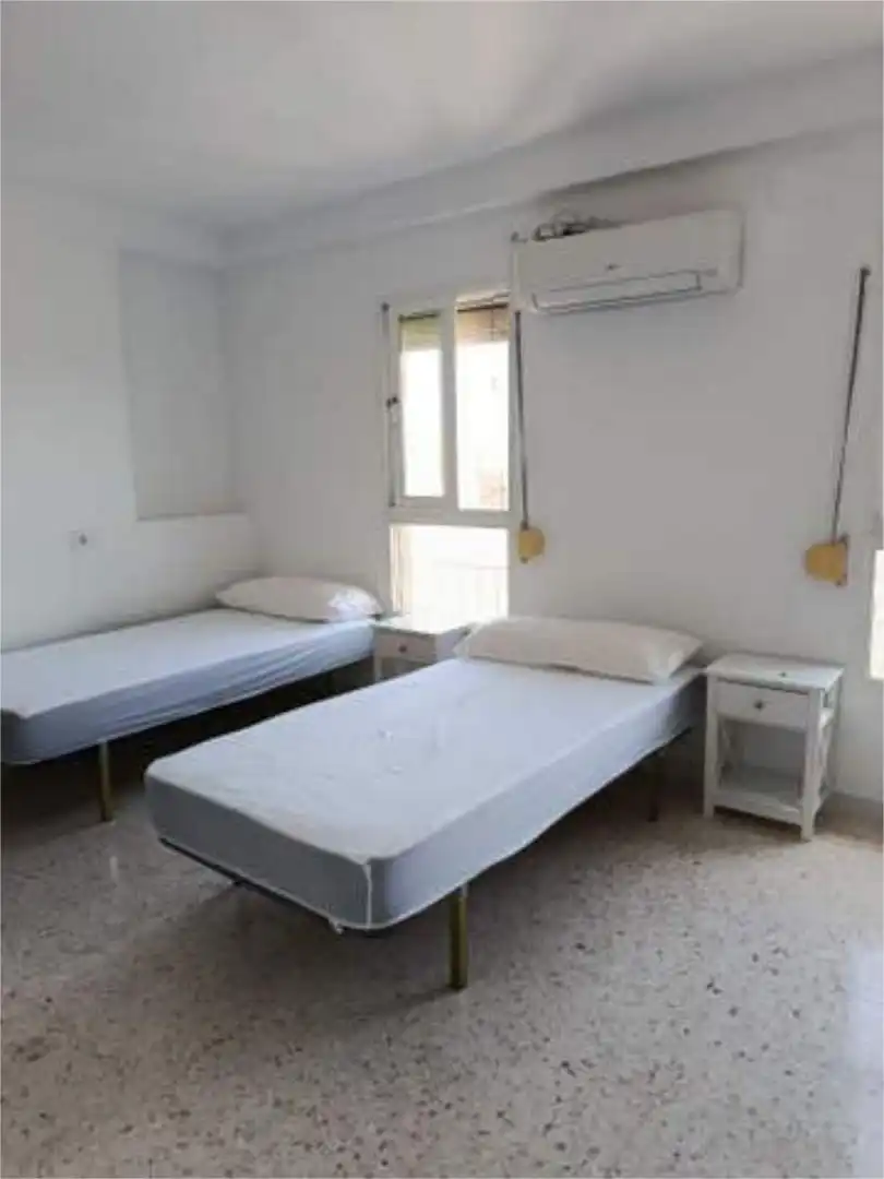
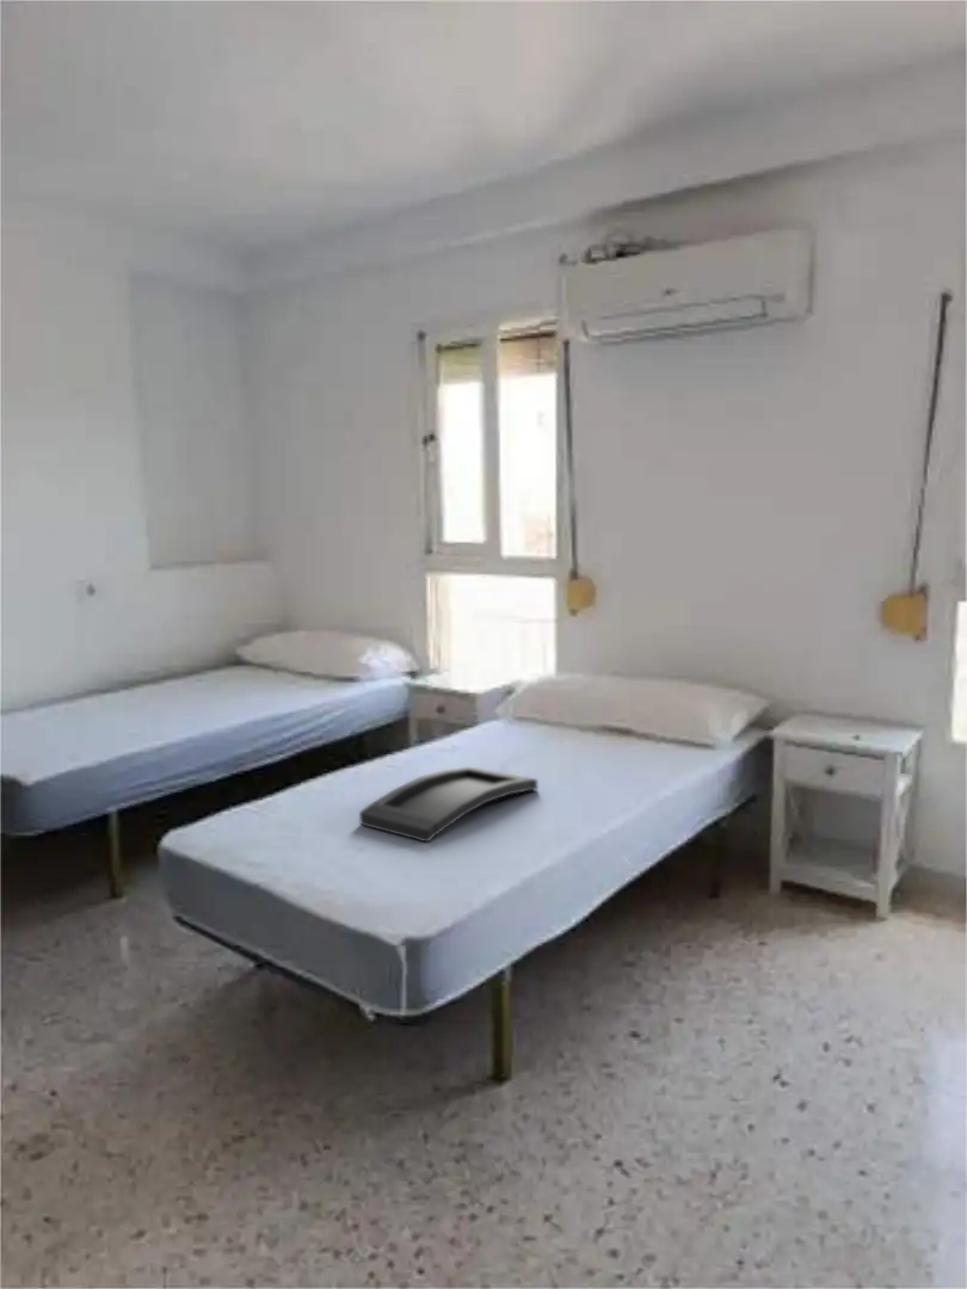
+ tray [358,766,538,844]
